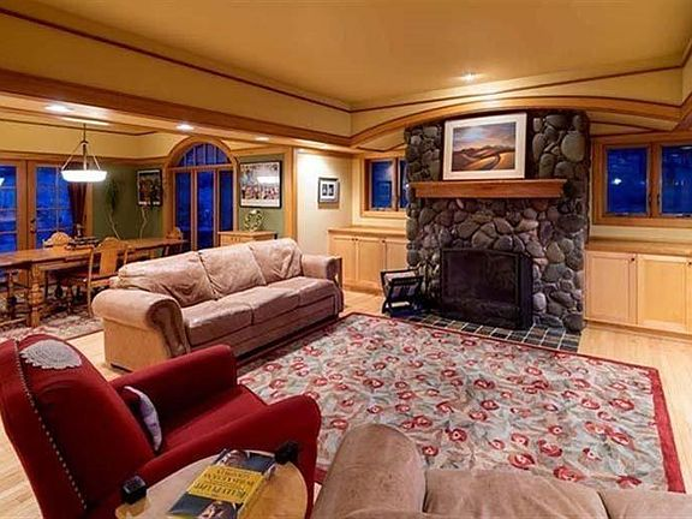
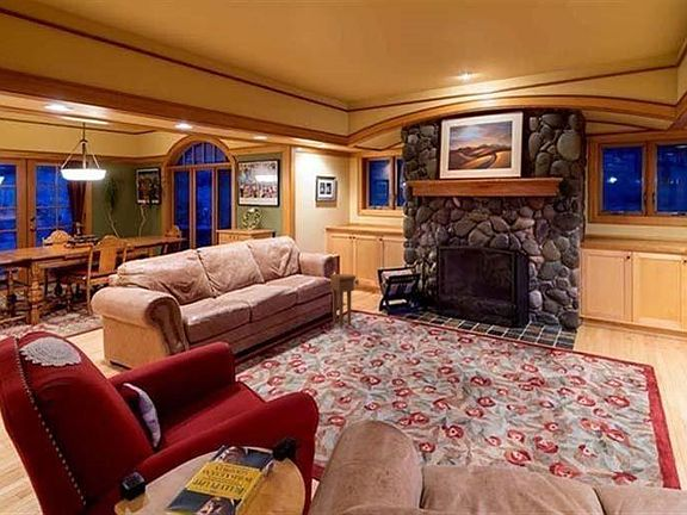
+ side table [329,273,360,329]
